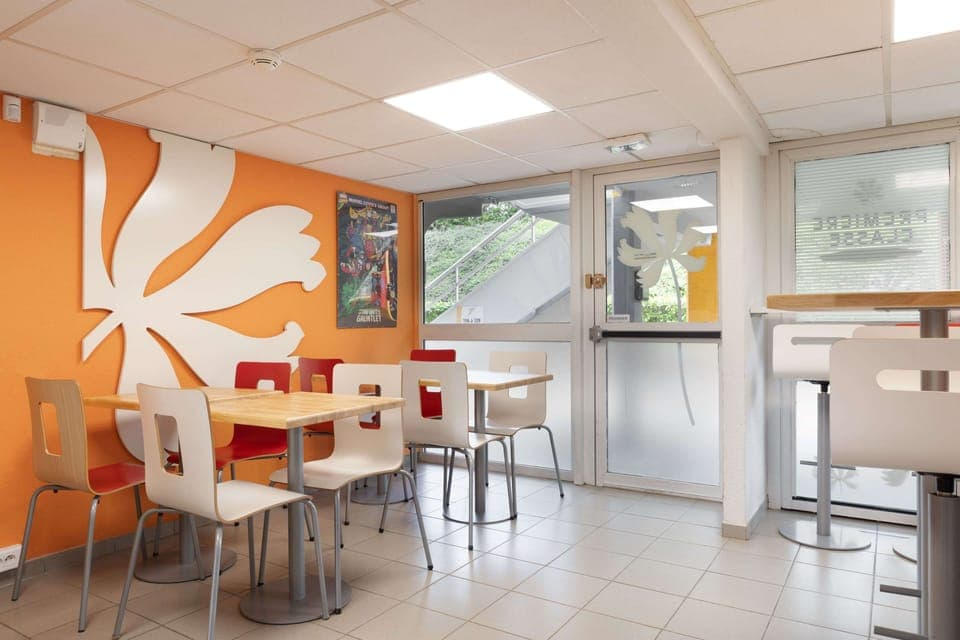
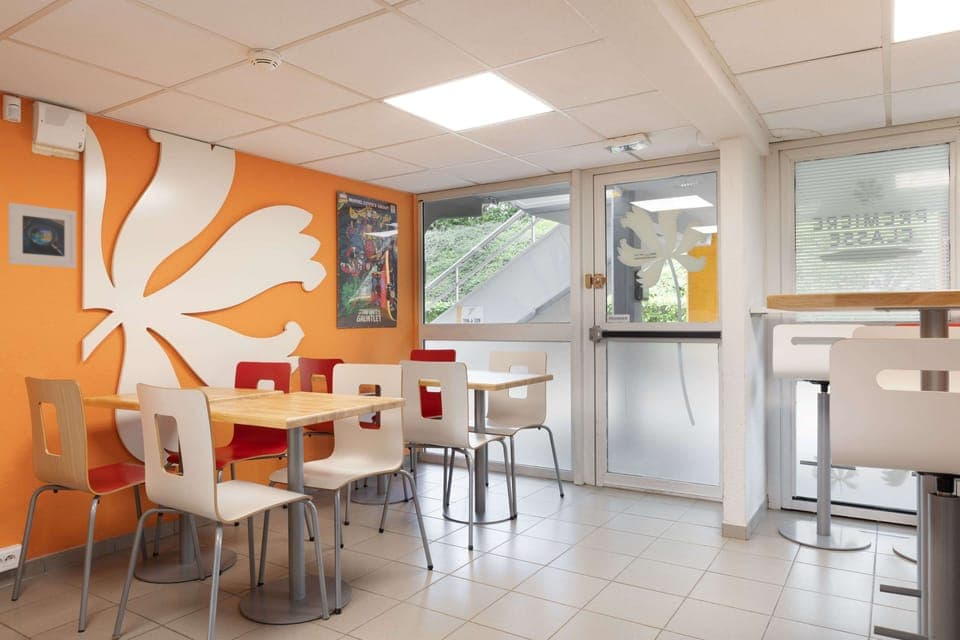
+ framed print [8,202,77,269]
